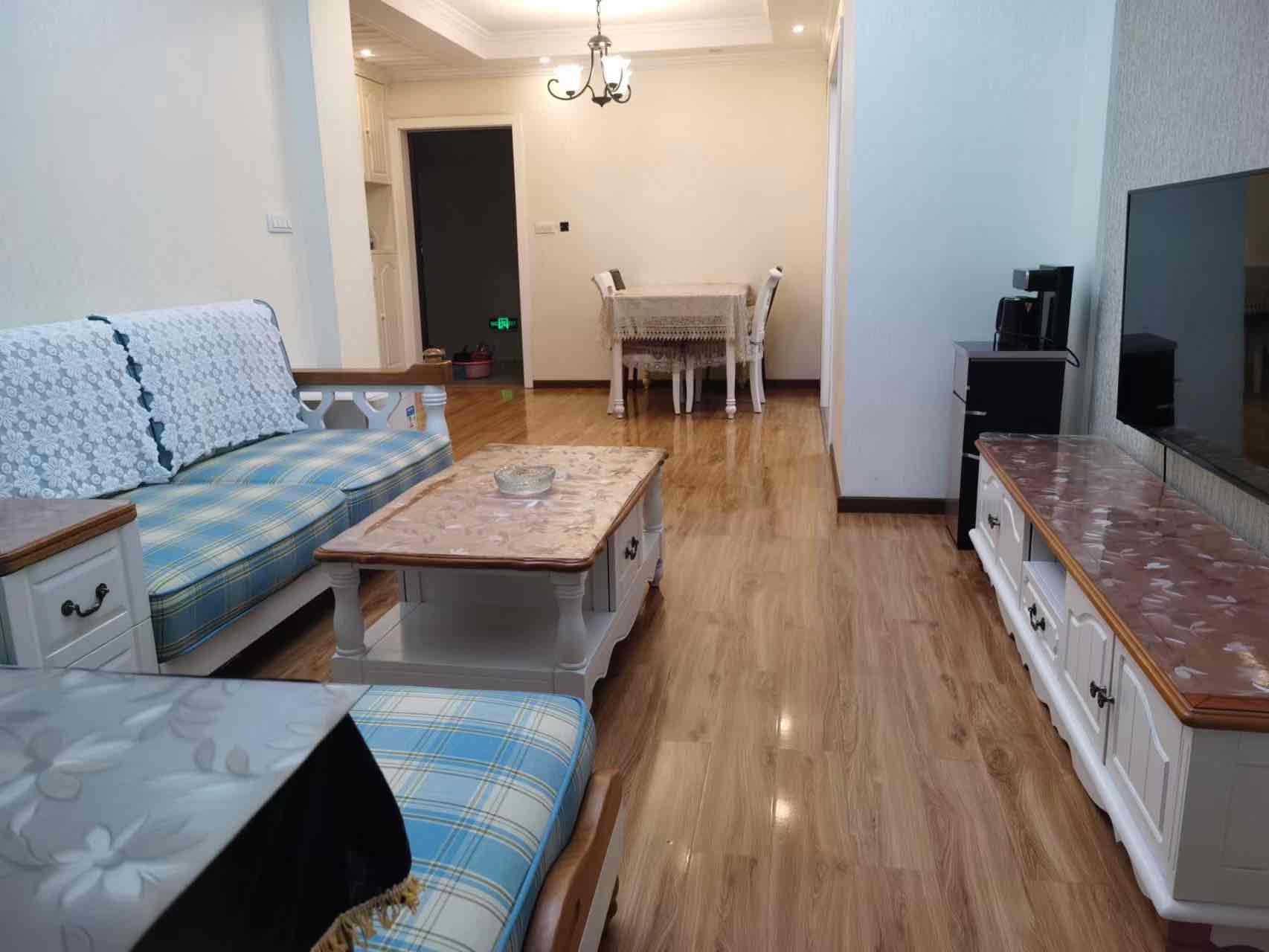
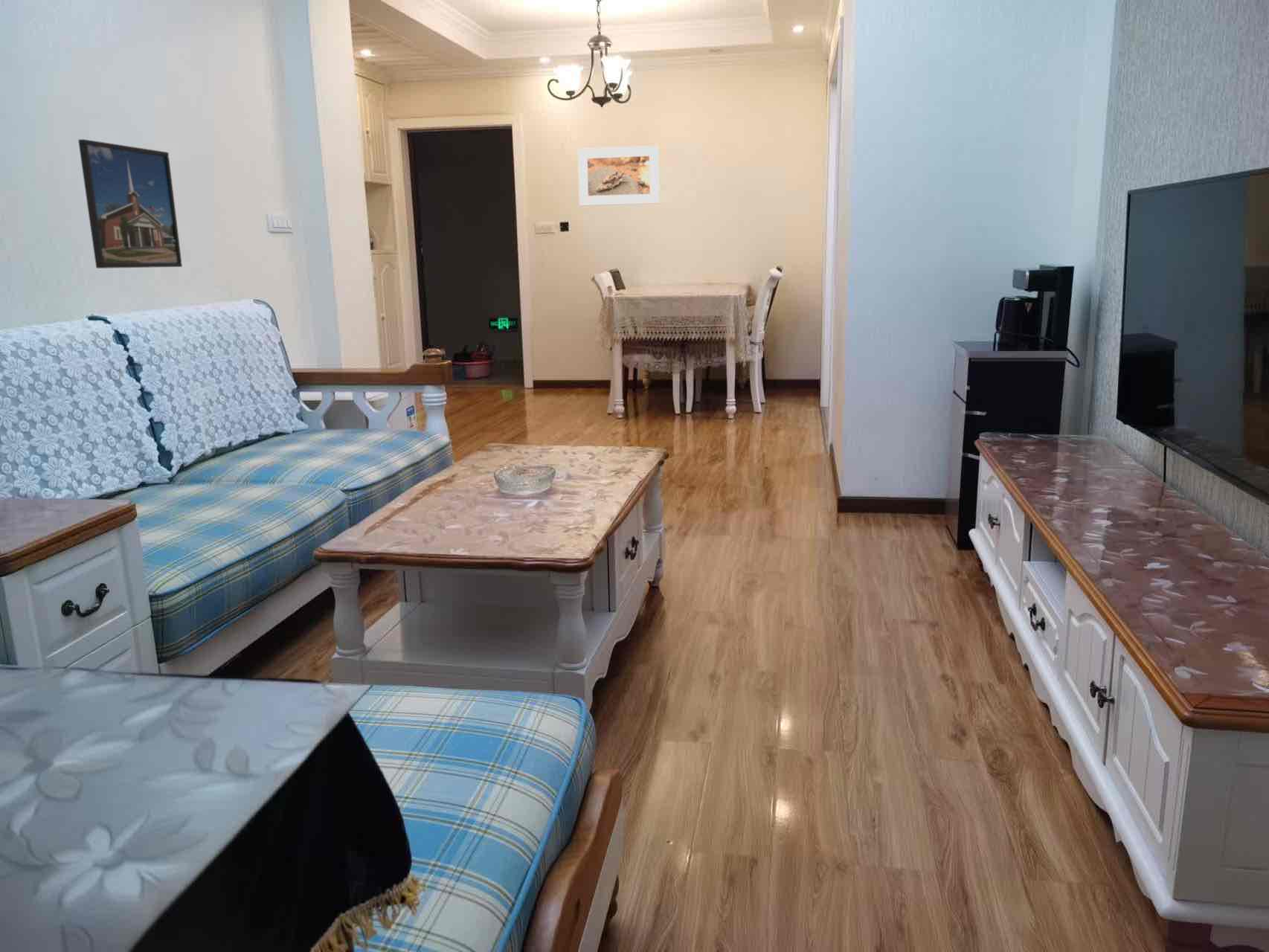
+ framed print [77,138,183,269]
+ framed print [577,145,661,207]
